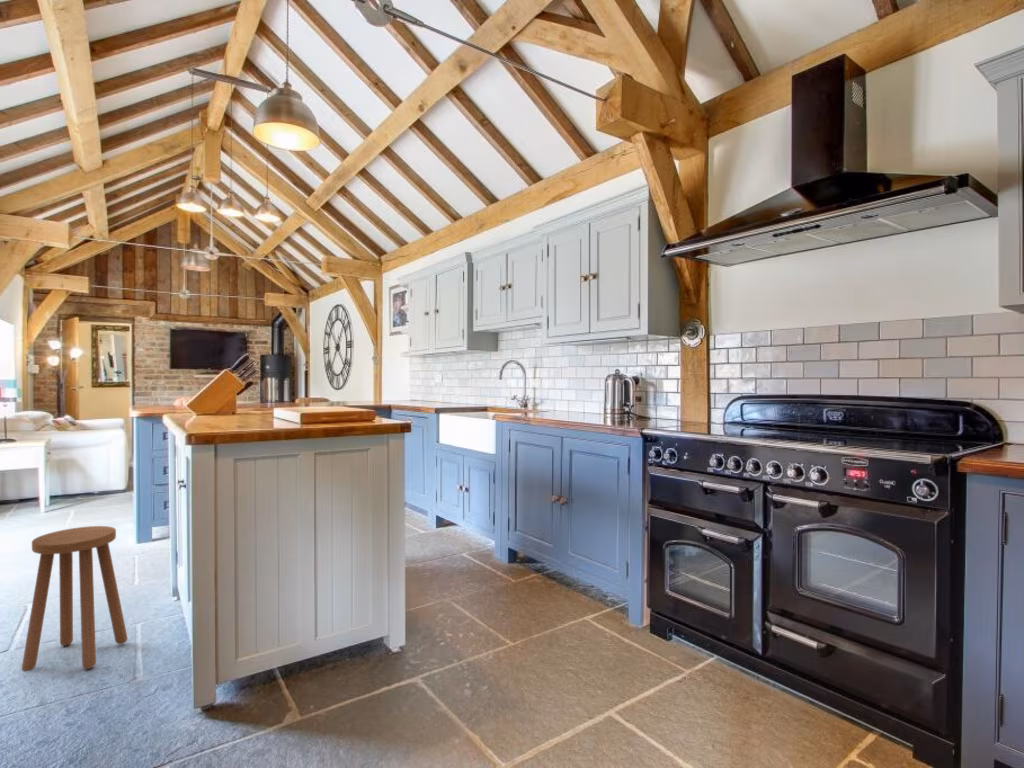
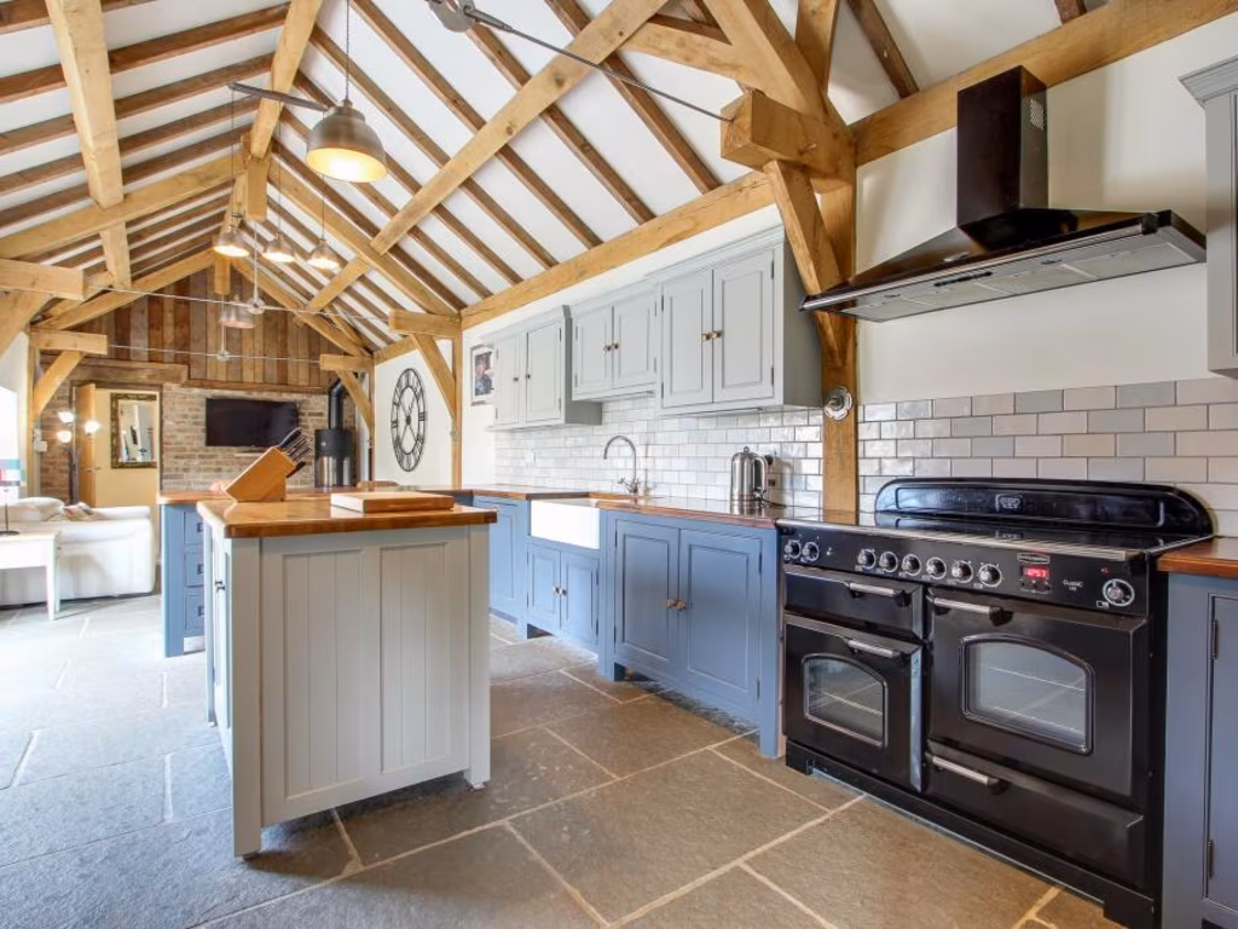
- stool [21,525,129,672]
